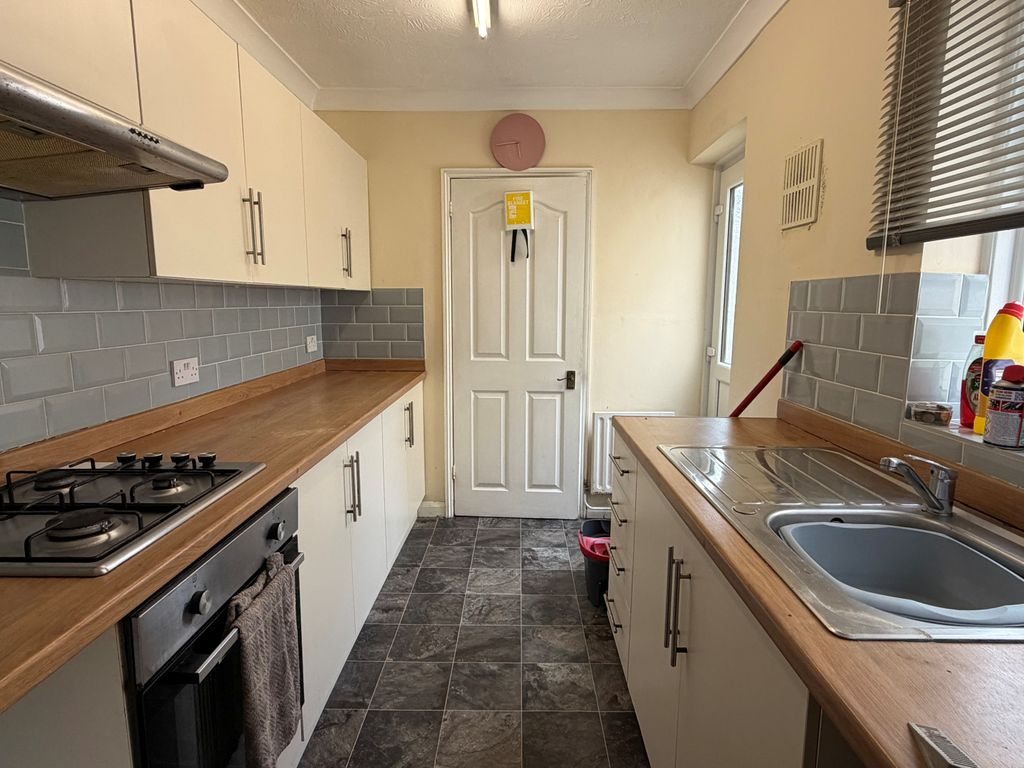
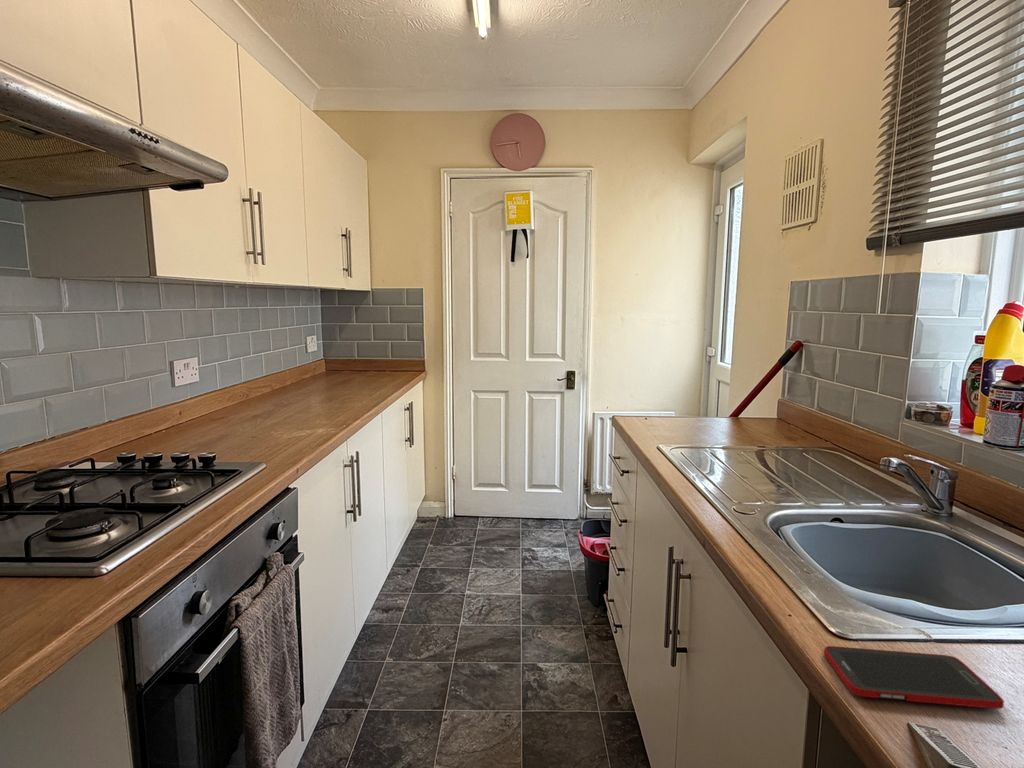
+ cell phone [823,645,1005,710]
